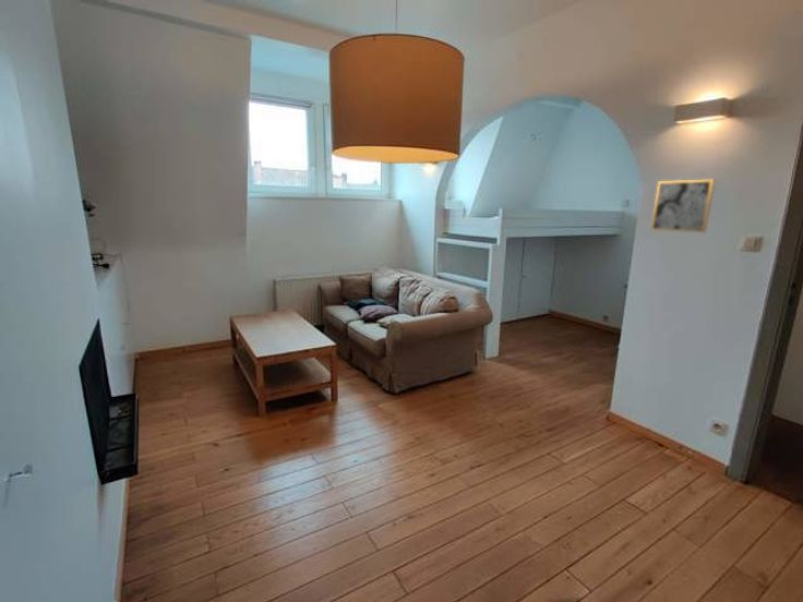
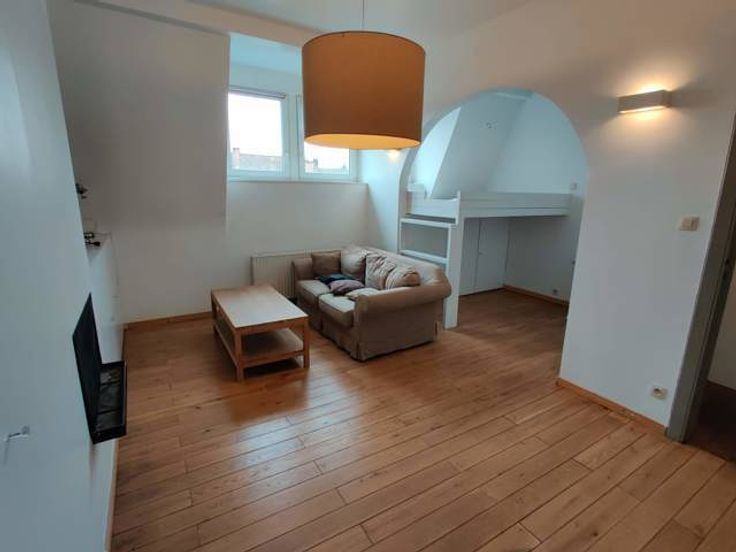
- wall art [650,178,716,233]
